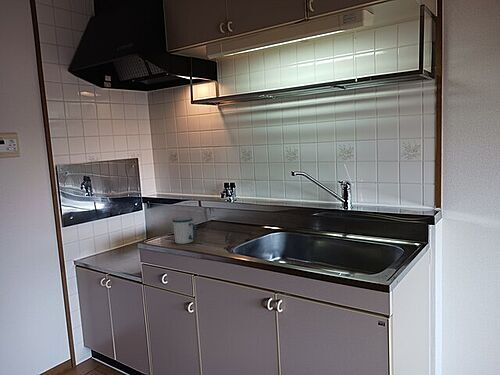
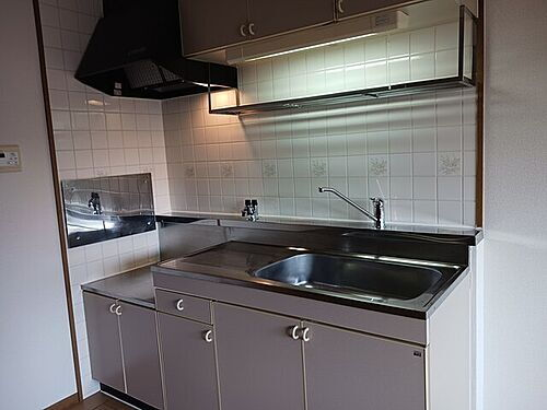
- mug [171,216,198,245]
